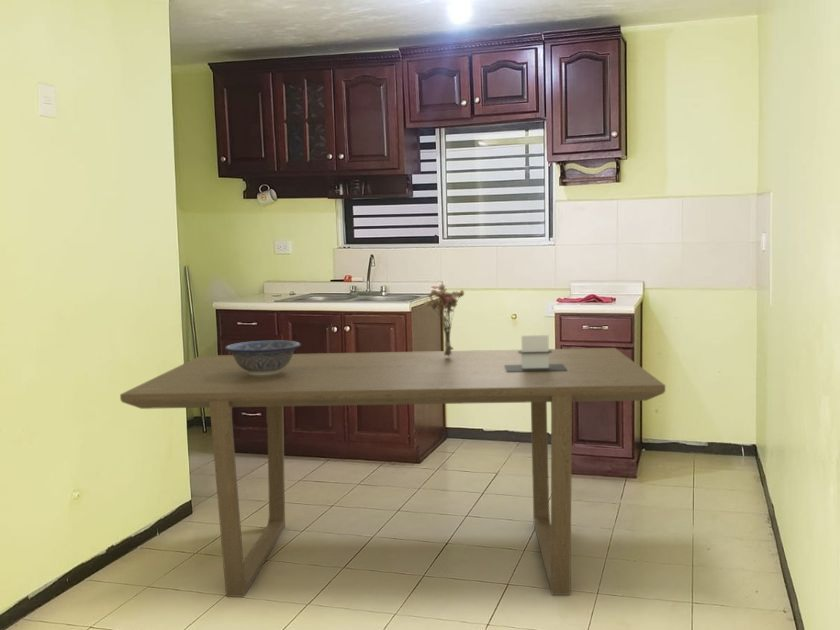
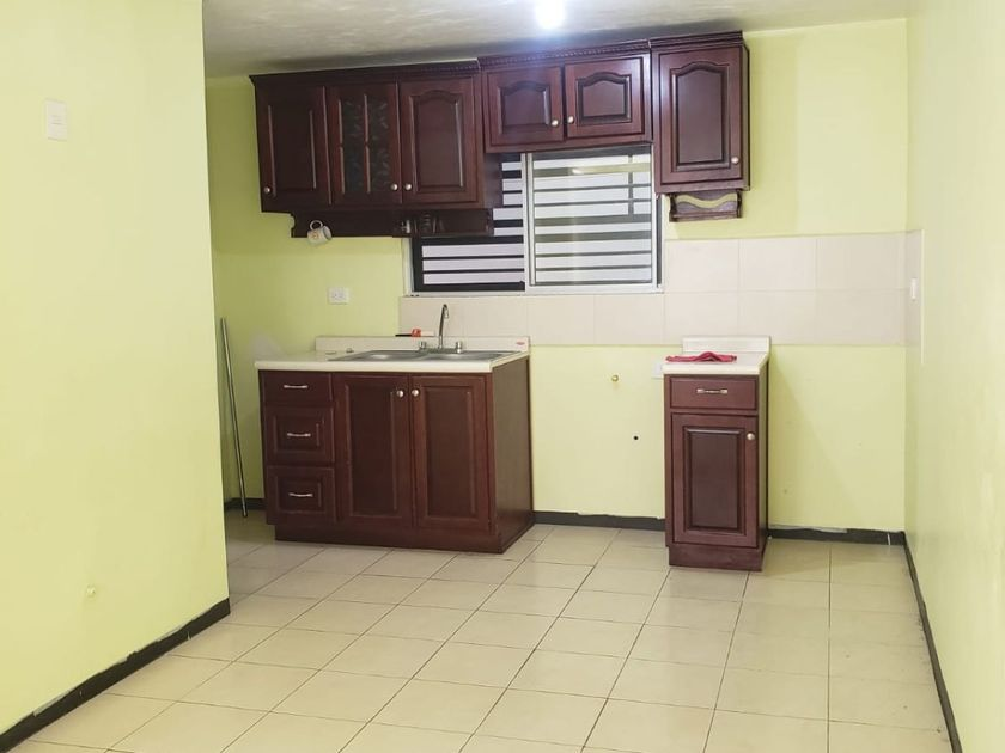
- bouquet [423,283,465,357]
- dining table [119,347,666,598]
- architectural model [504,334,567,371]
- decorative bowl [224,339,302,376]
